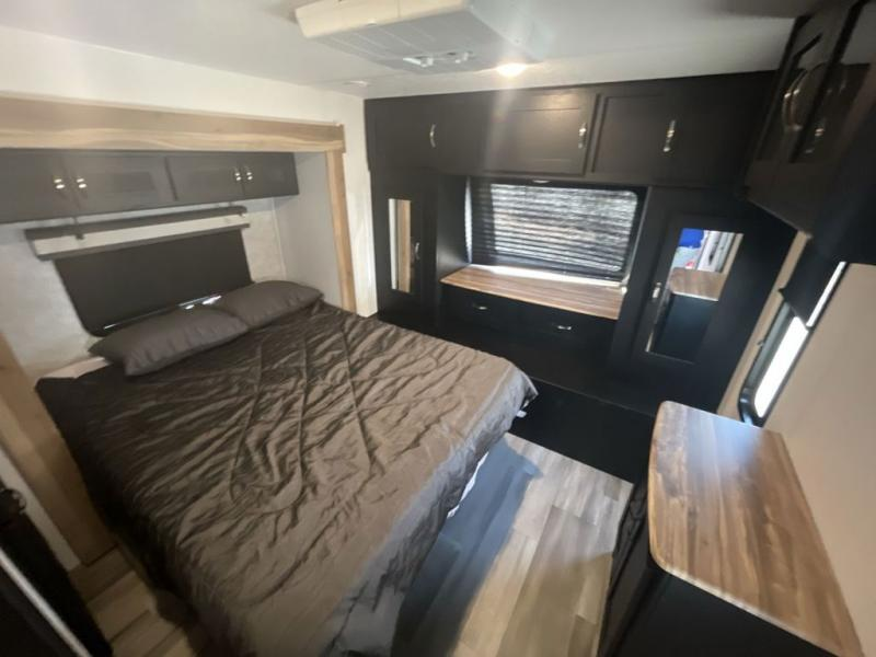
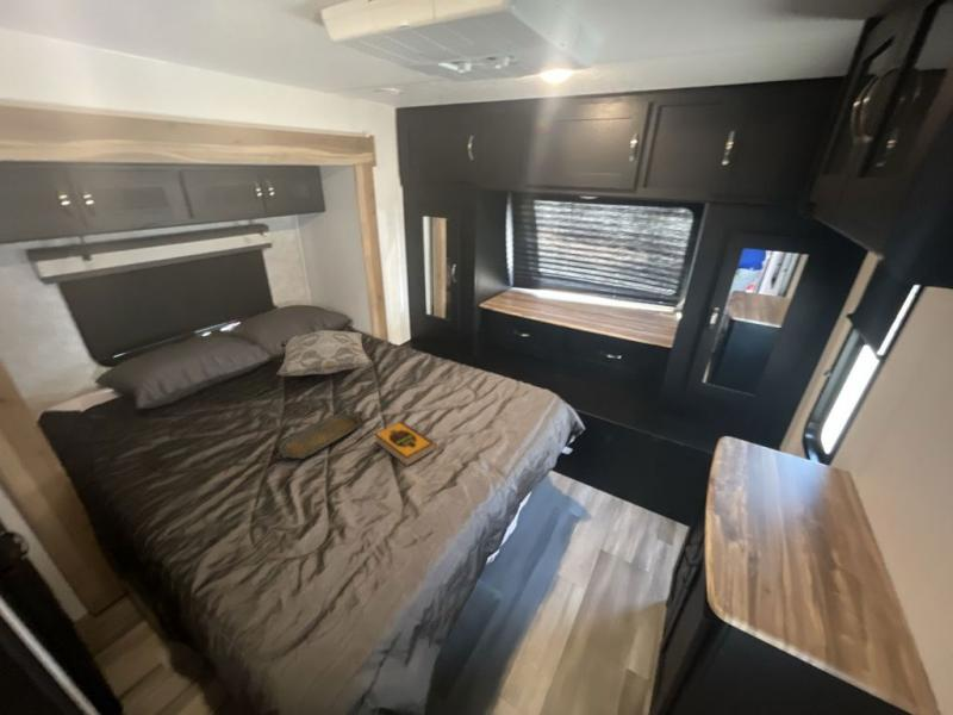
+ hardback book [373,419,437,467]
+ decorative pillow [275,329,373,378]
+ serving tray [274,410,363,460]
